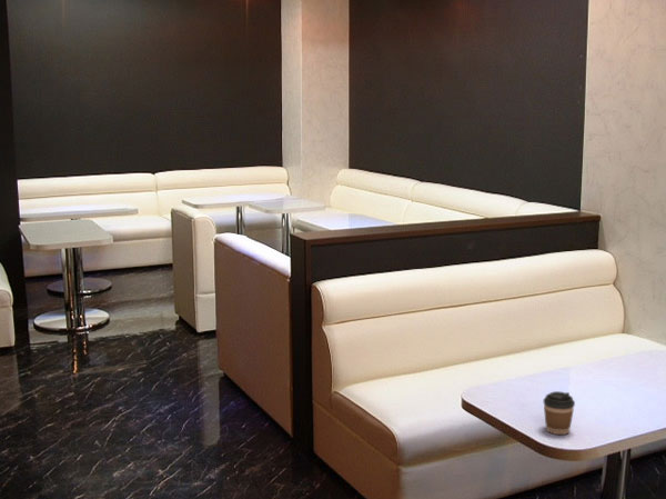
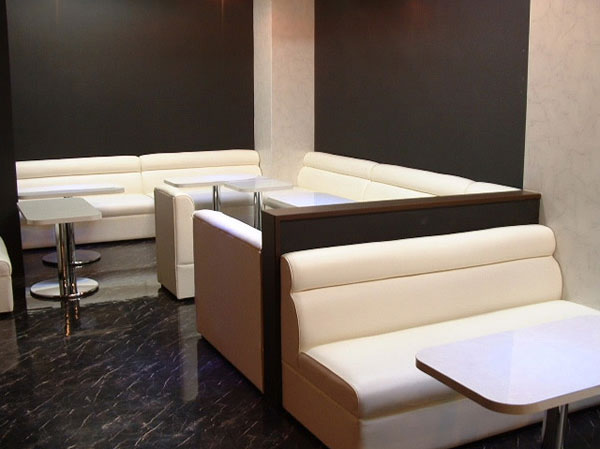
- coffee cup [542,390,576,436]
